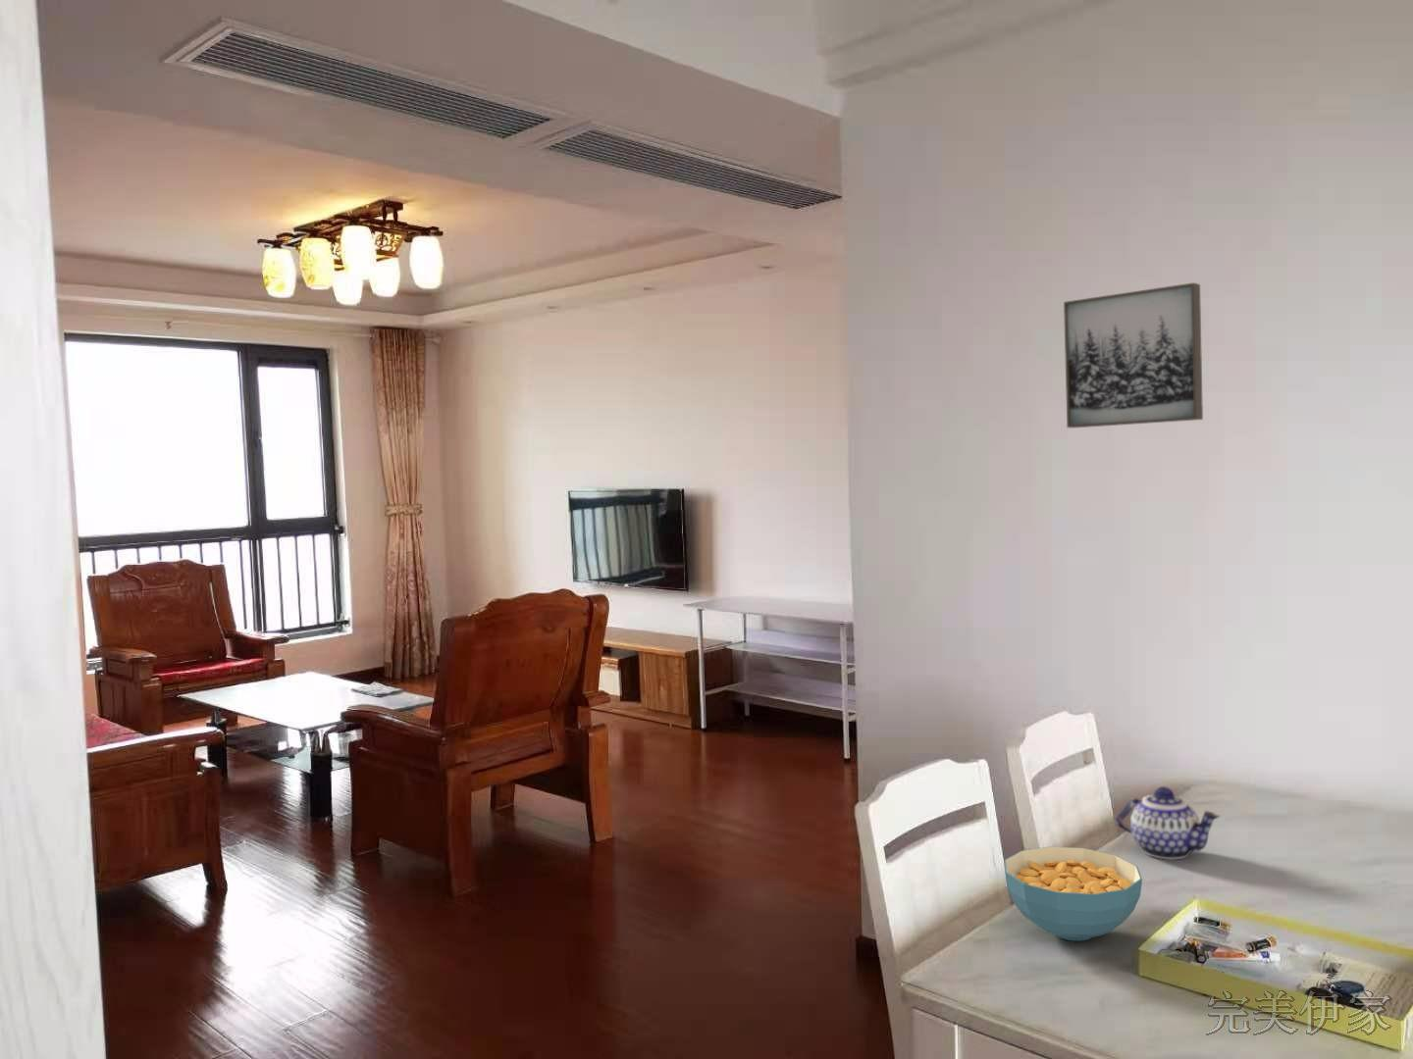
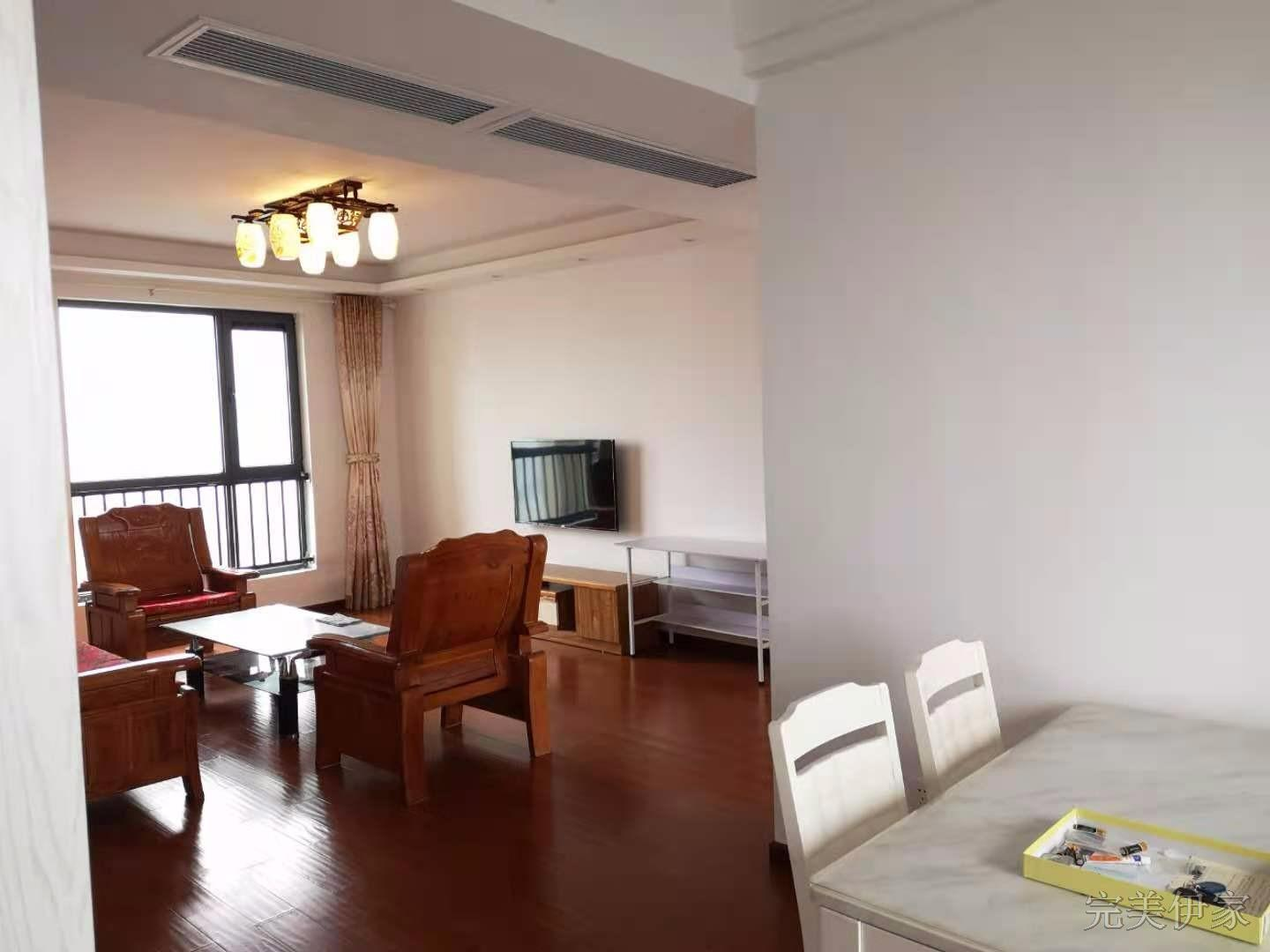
- cereal bowl [1004,845,1143,942]
- teapot [1115,785,1222,861]
- wall art [1063,281,1204,428]
